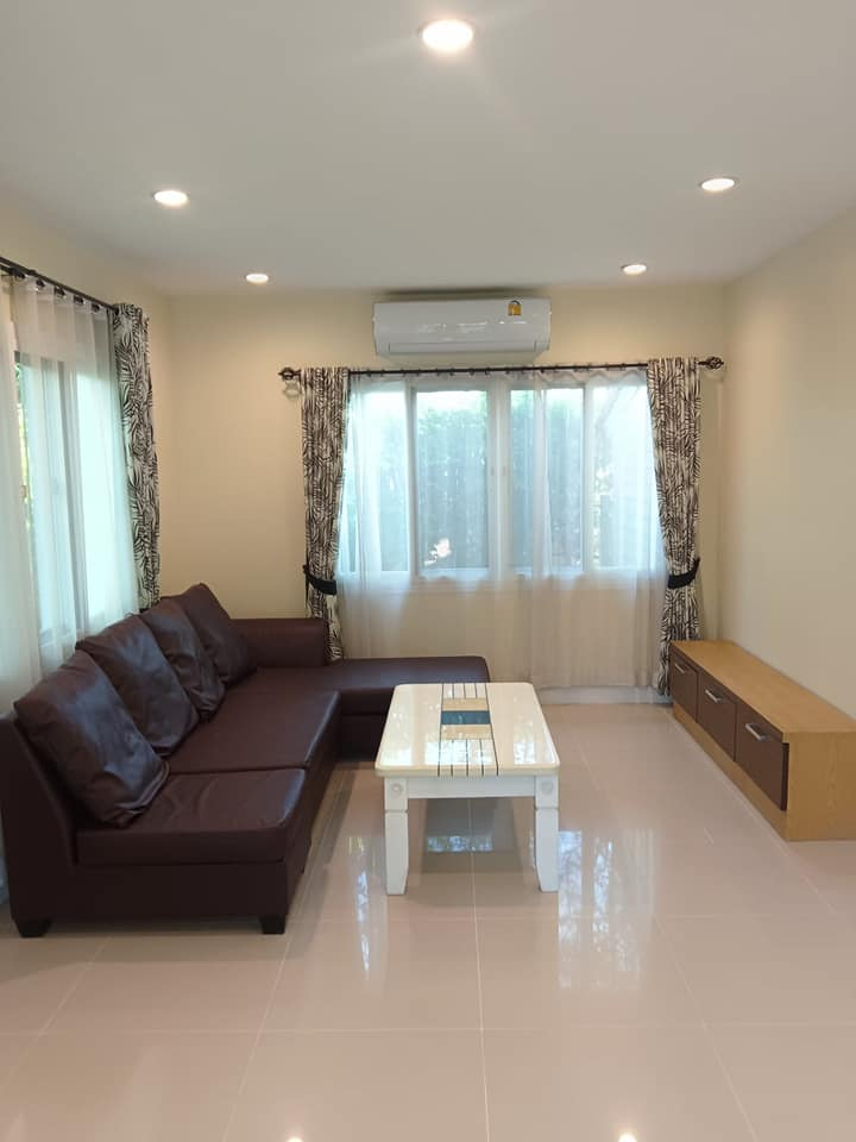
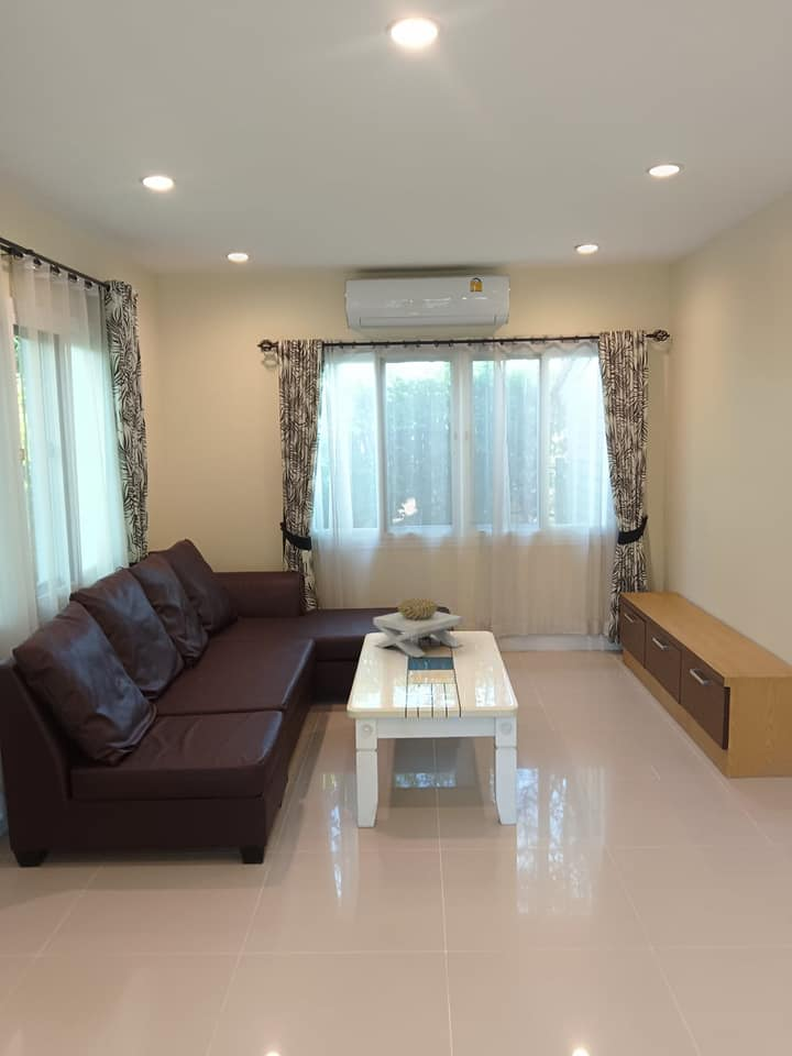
+ decorative bowl [372,598,464,659]
